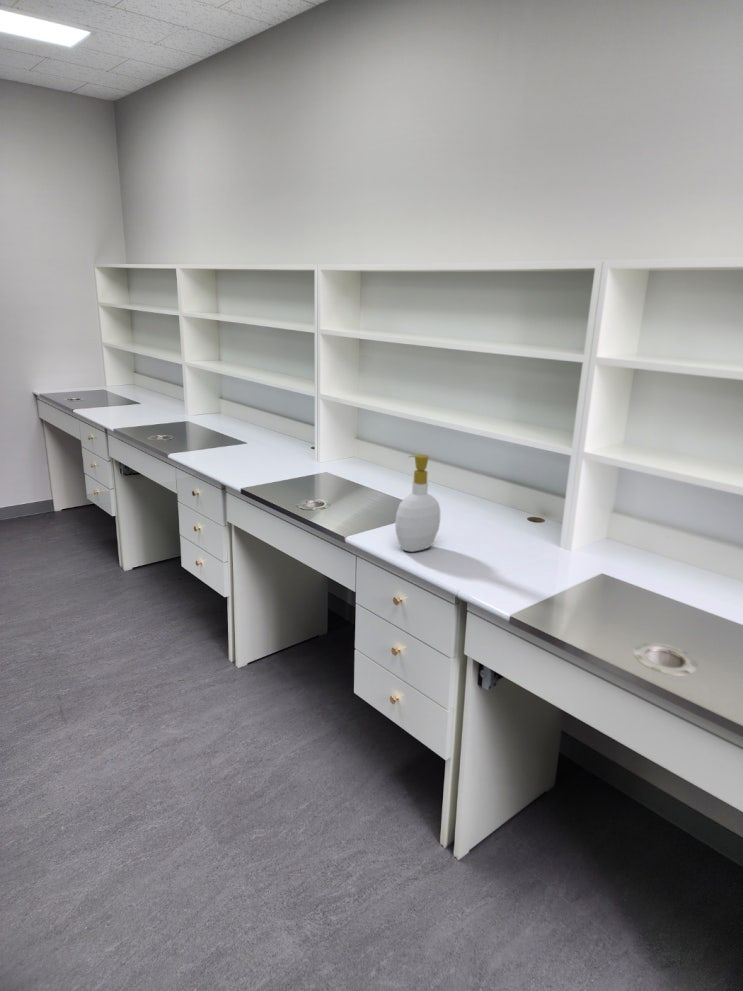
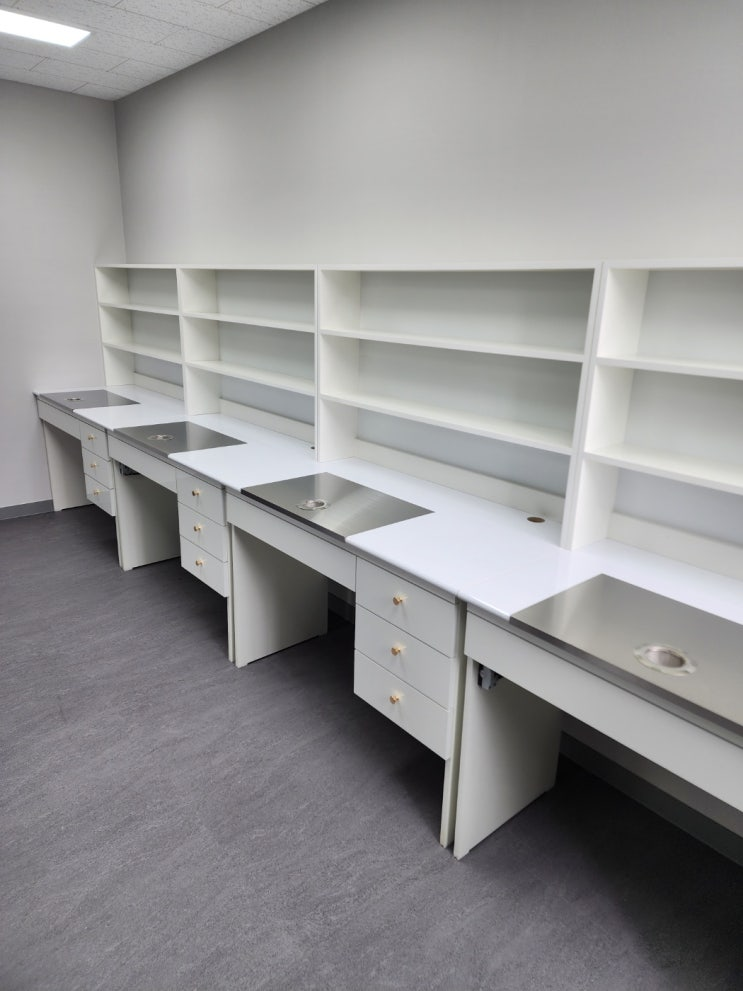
- soap bottle [394,453,441,553]
